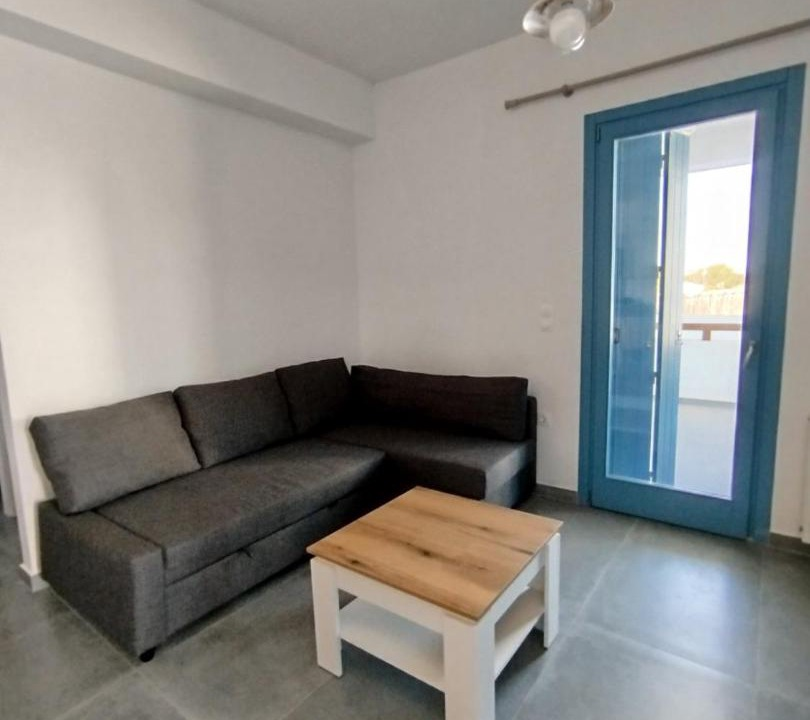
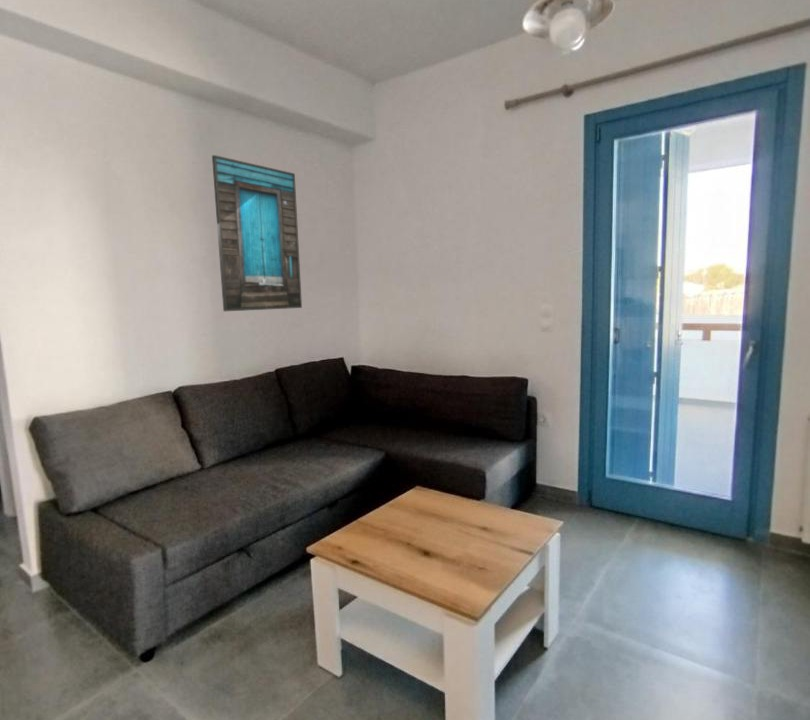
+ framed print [211,154,303,312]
